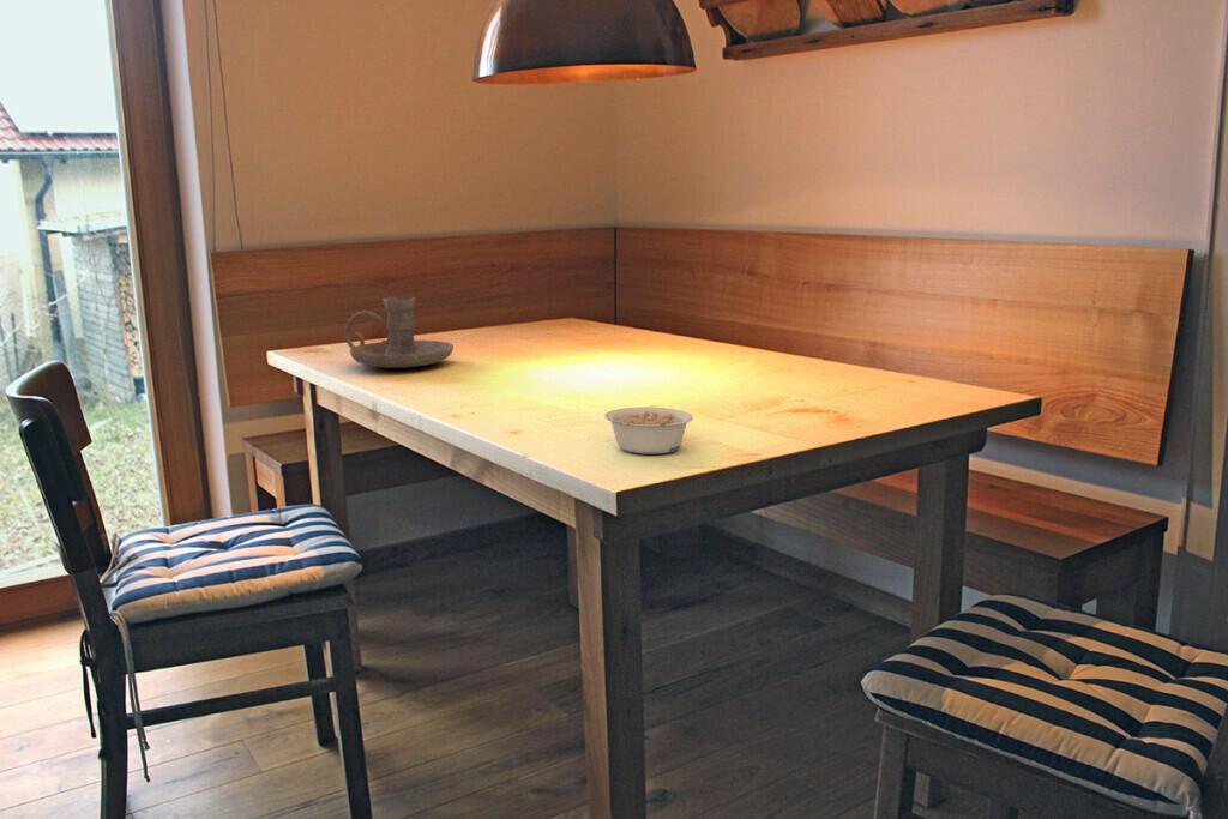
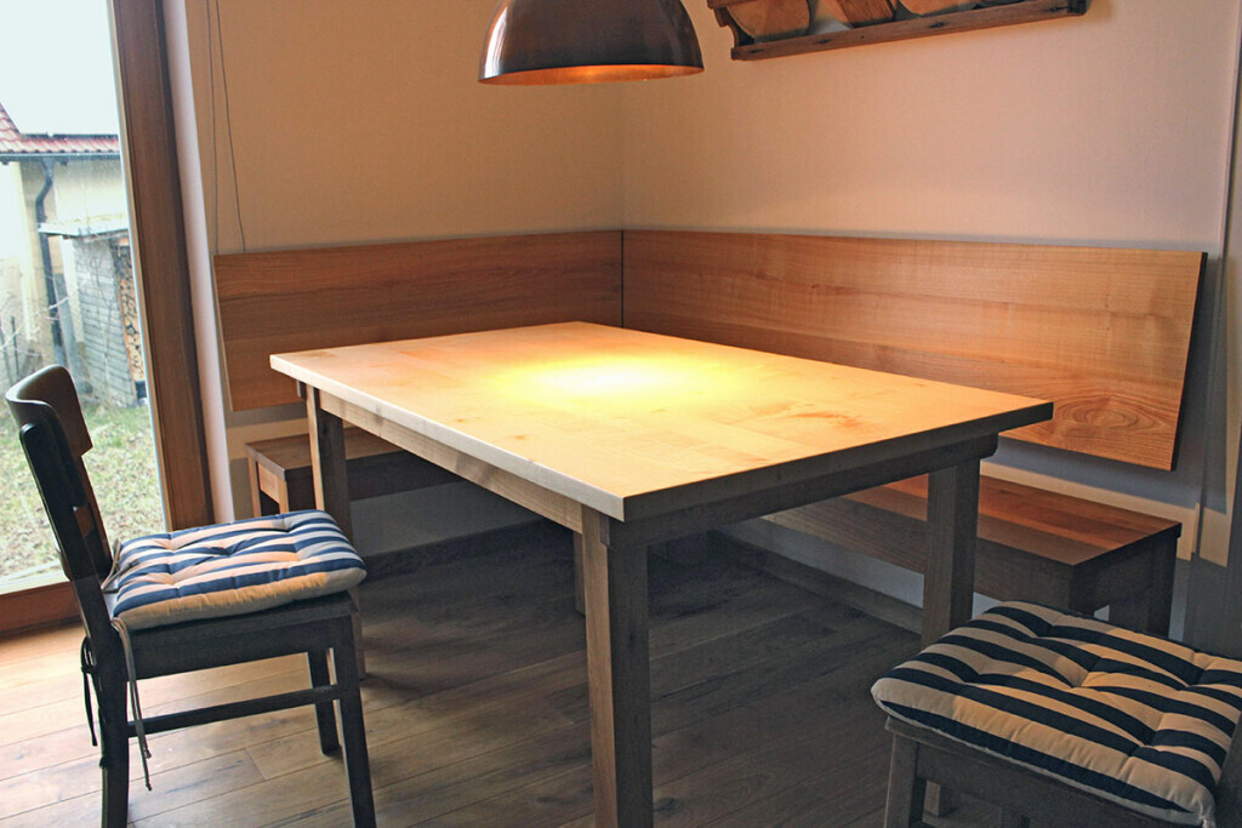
- candle holder [343,296,455,369]
- legume [603,405,694,454]
